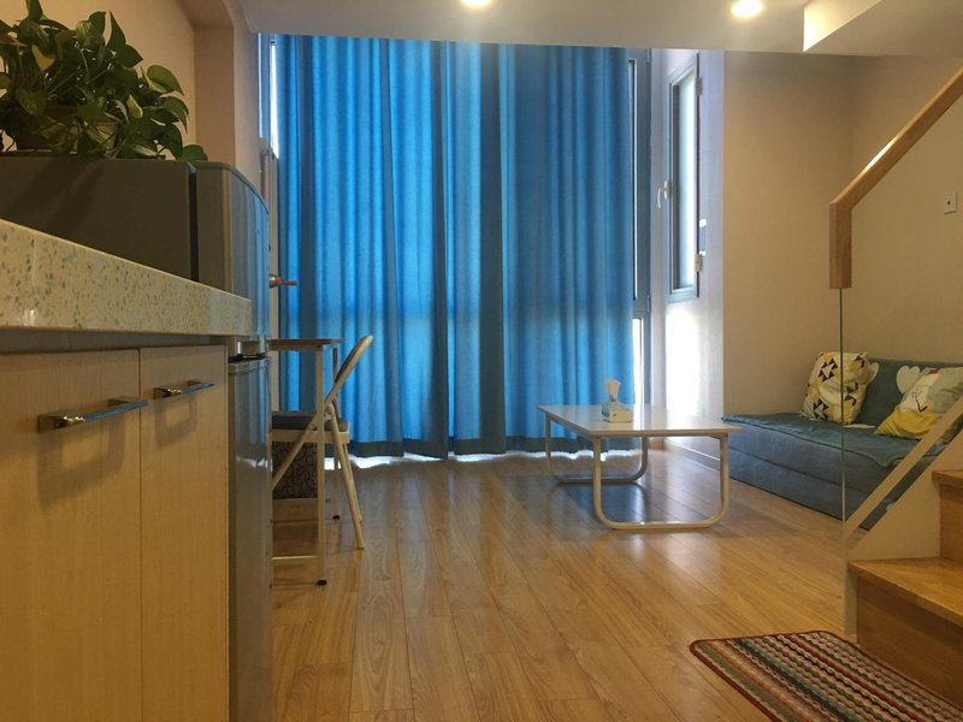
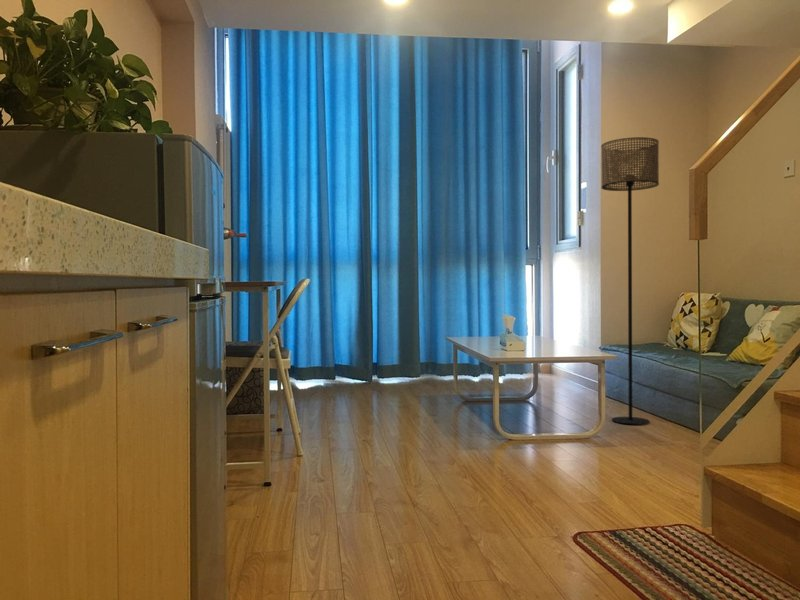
+ floor lamp [600,136,660,426]
